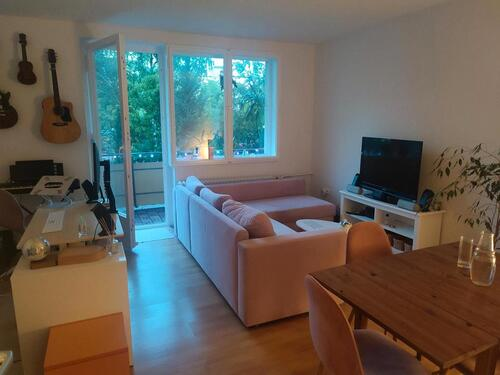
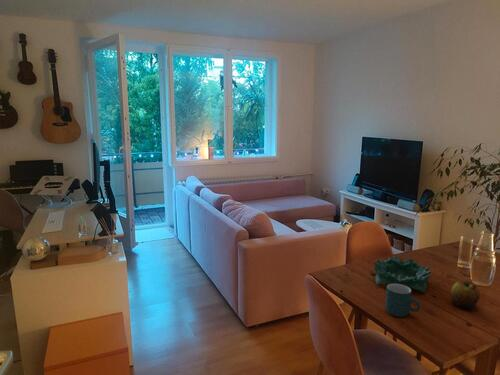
+ decorative bowl [373,255,432,293]
+ mug [385,284,422,318]
+ apple [450,280,481,310]
